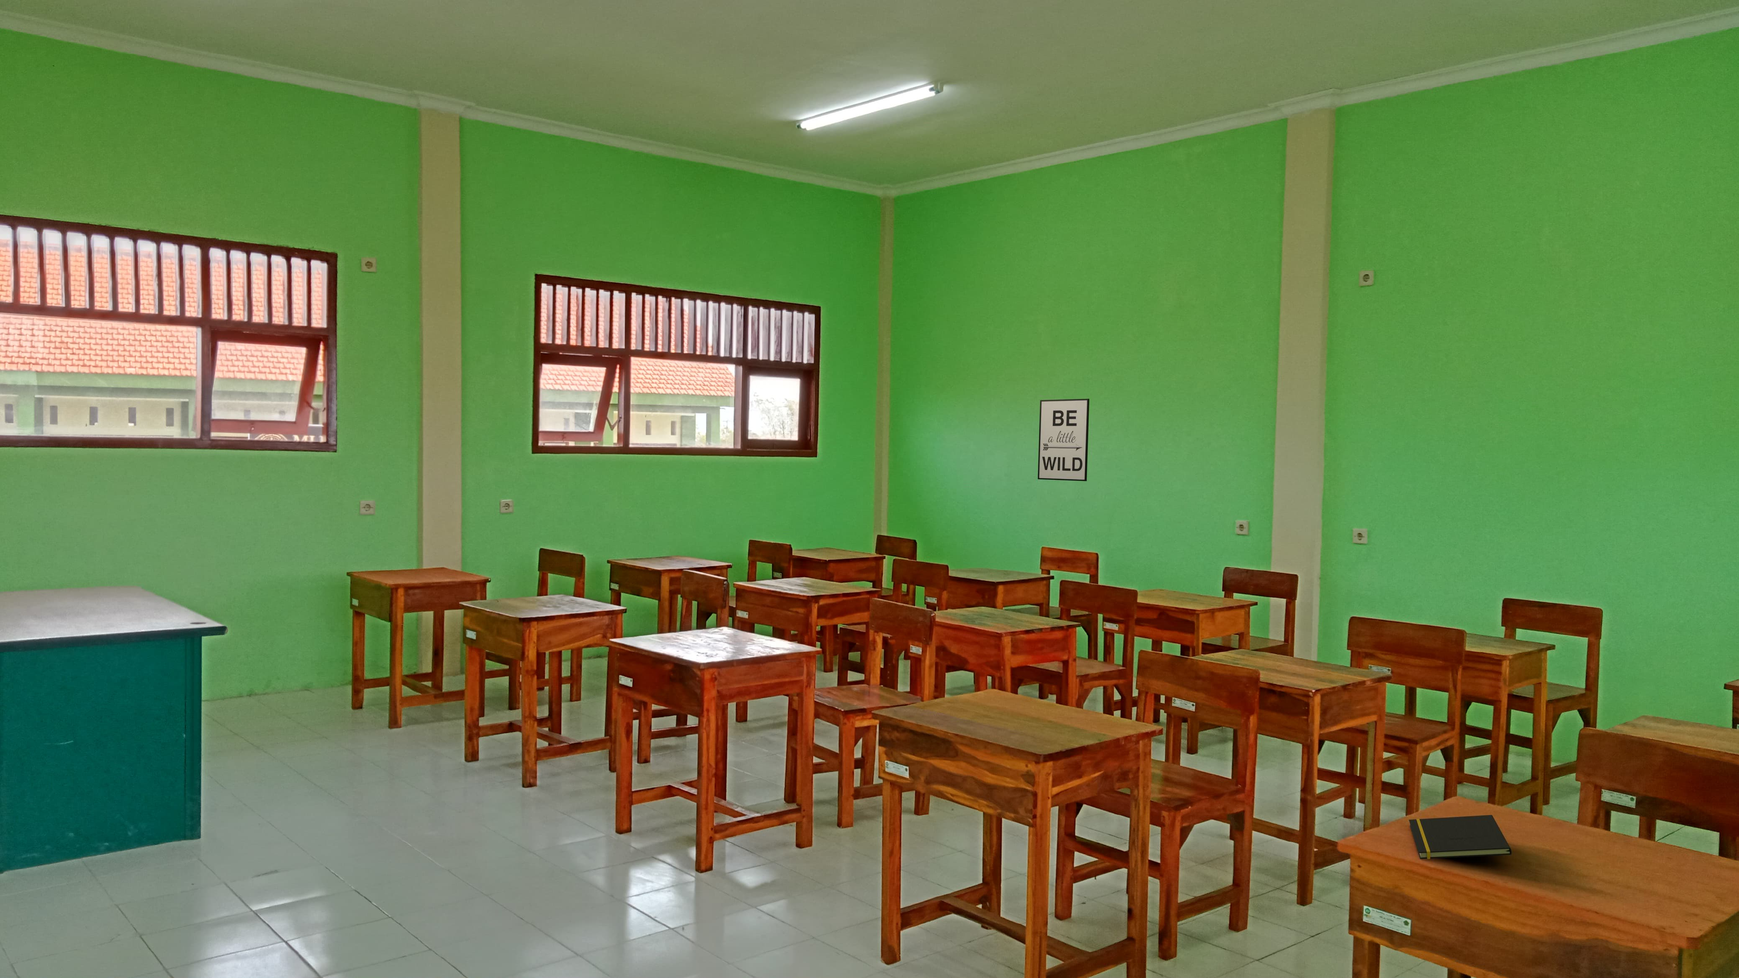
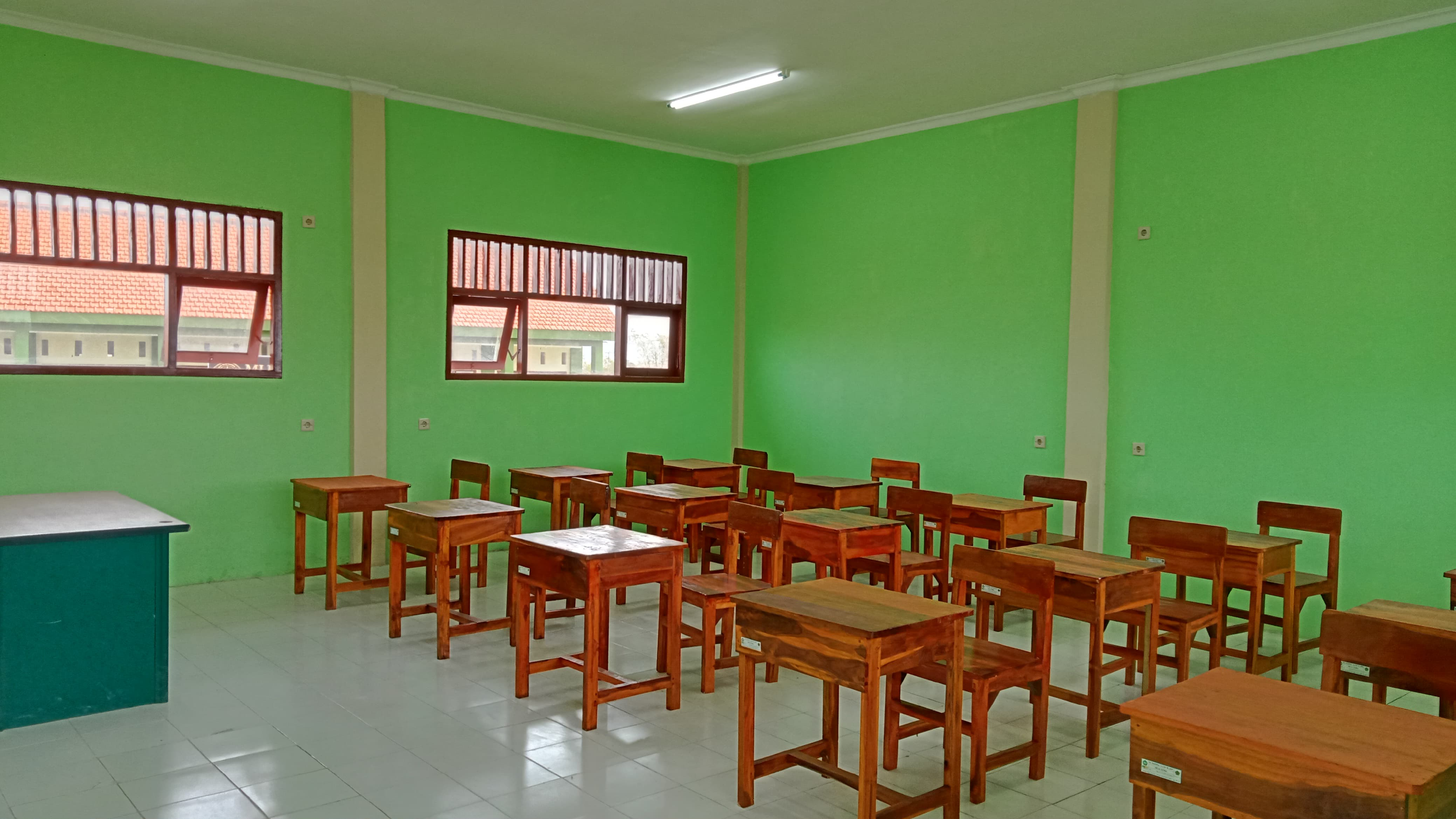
- wall art [1037,398,1089,481]
- notepad [1408,814,1512,860]
